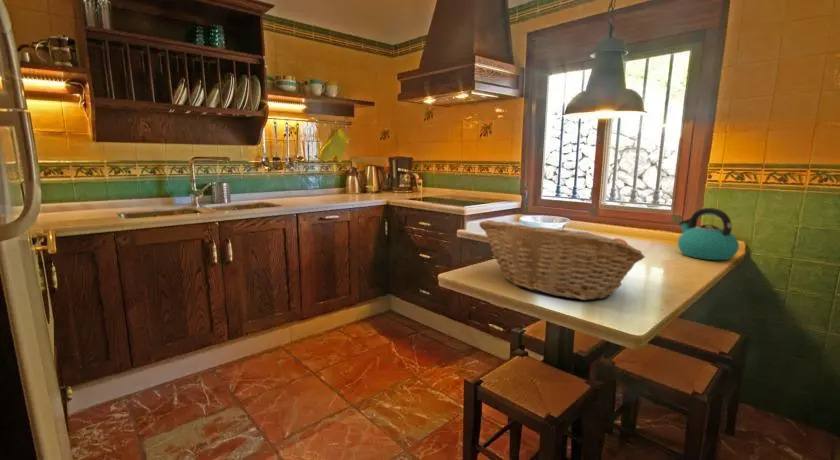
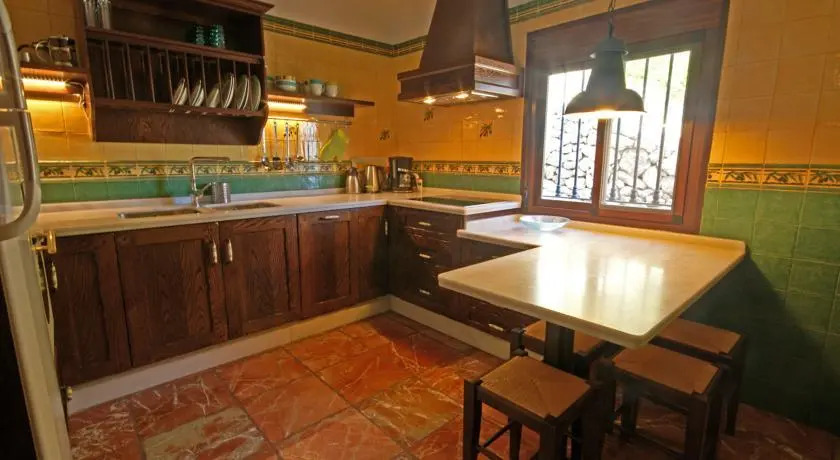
- fruit basket [478,219,646,301]
- kettle [677,207,740,261]
